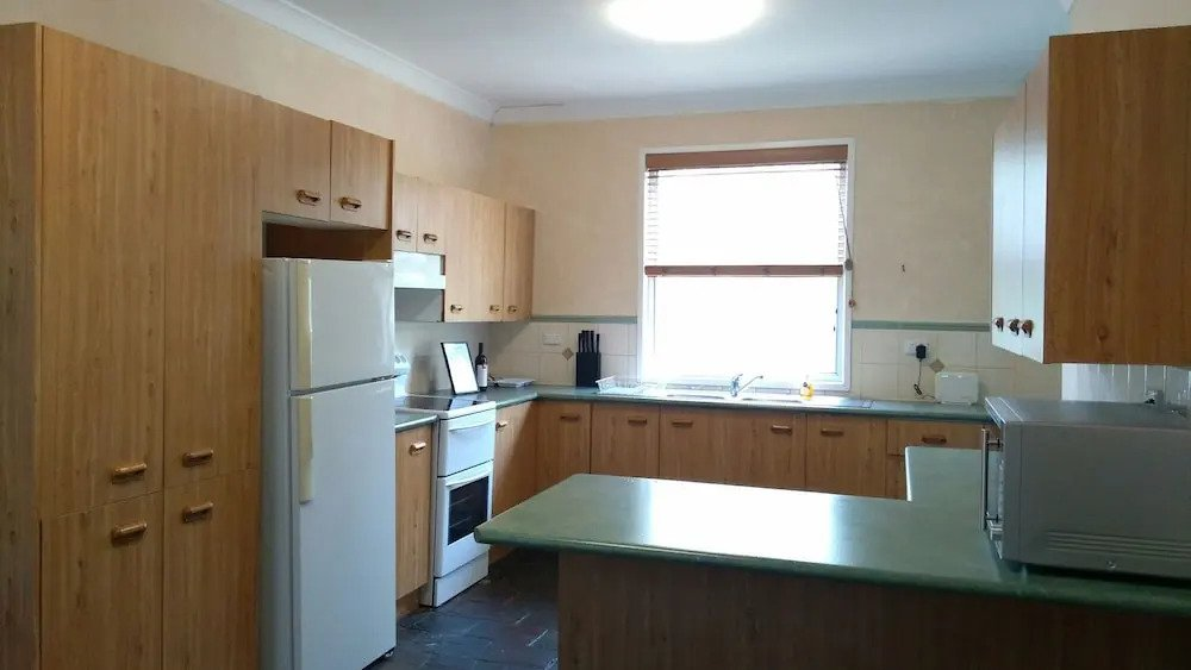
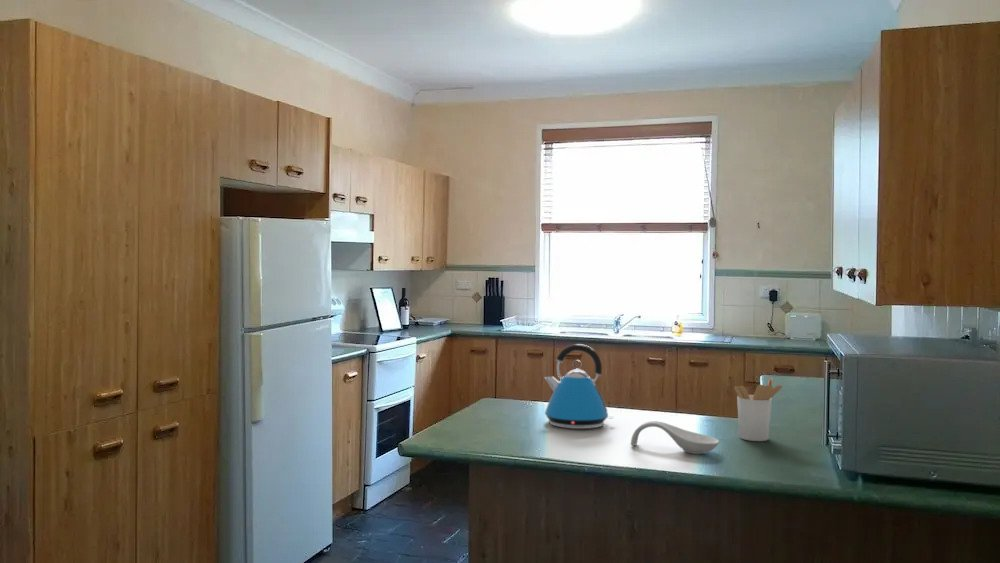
+ kettle [544,343,615,430]
+ utensil holder [733,377,783,442]
+ spoon rest [630,420,720,455]
